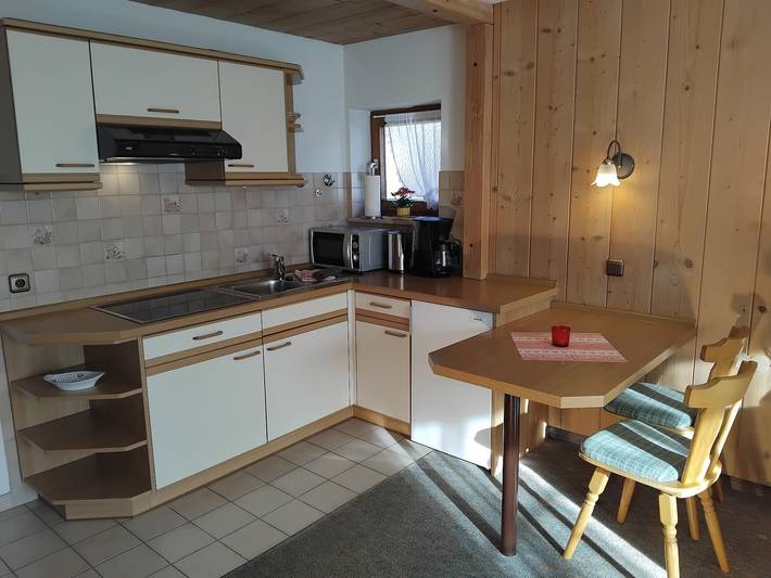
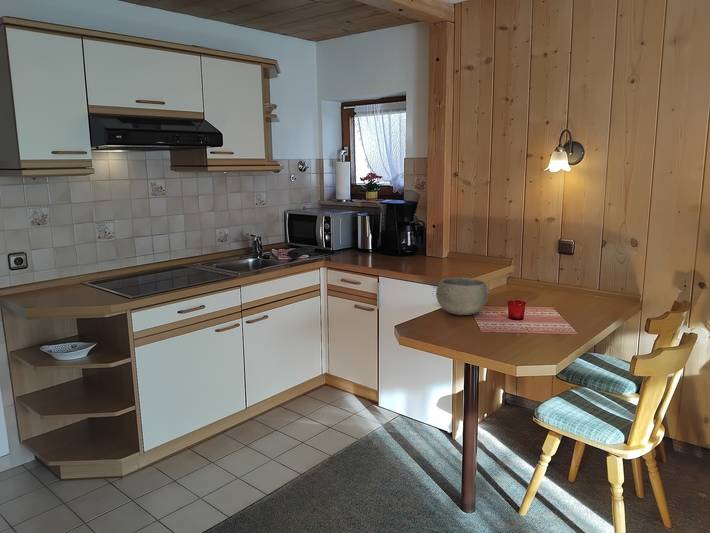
+ bowl [435,276,490,316]
